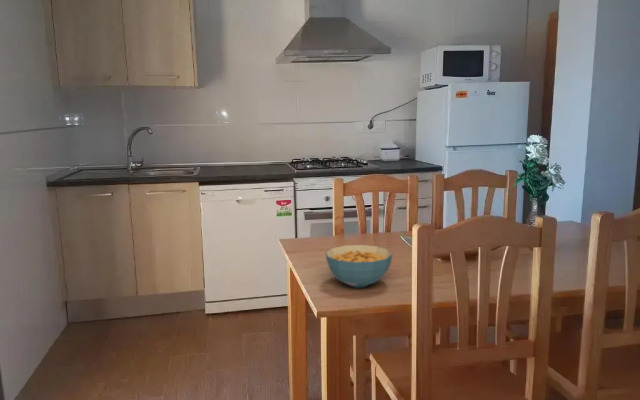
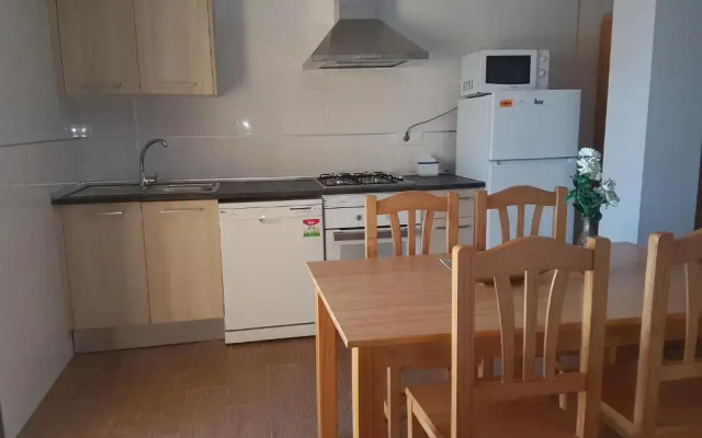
- cereal bowl [325,244,393,289]
